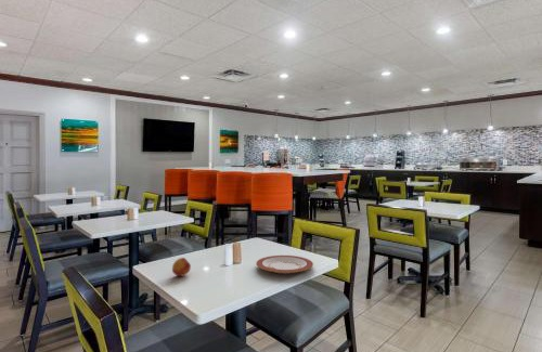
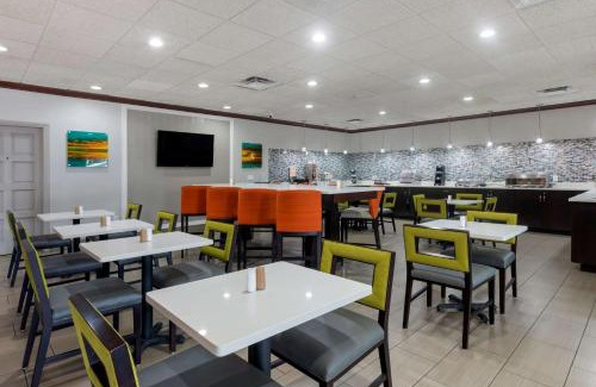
- fruit [171,257,192,277]
- plate [255,255,314,274]
